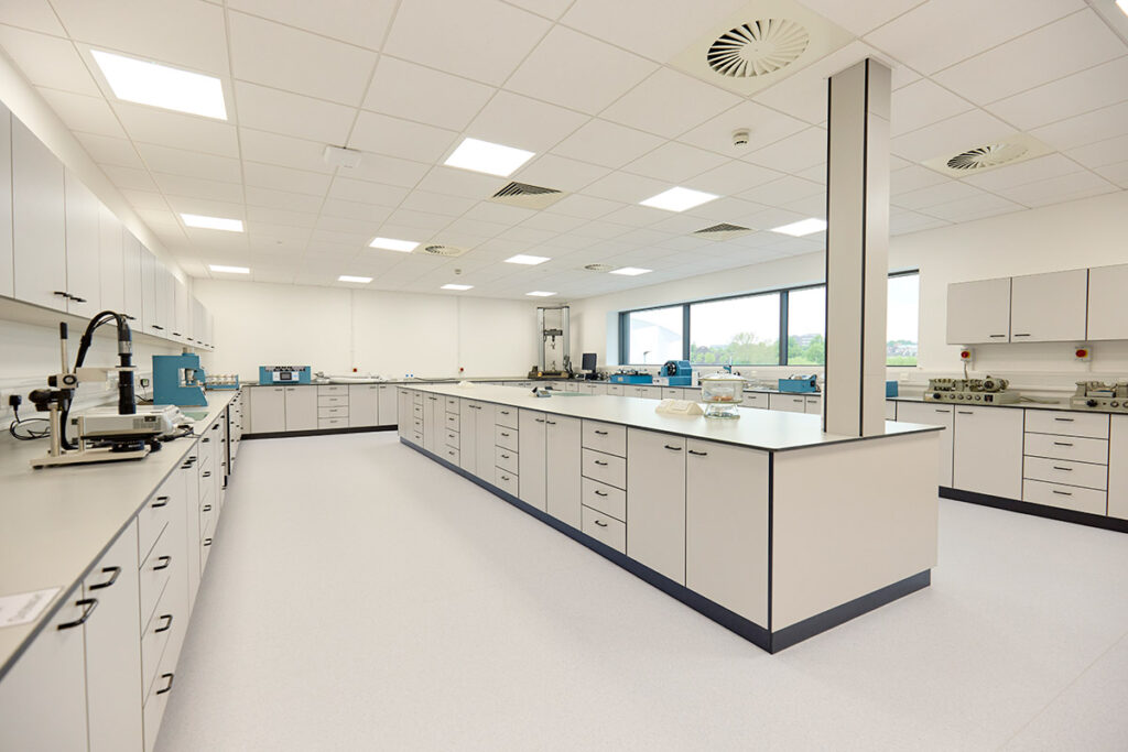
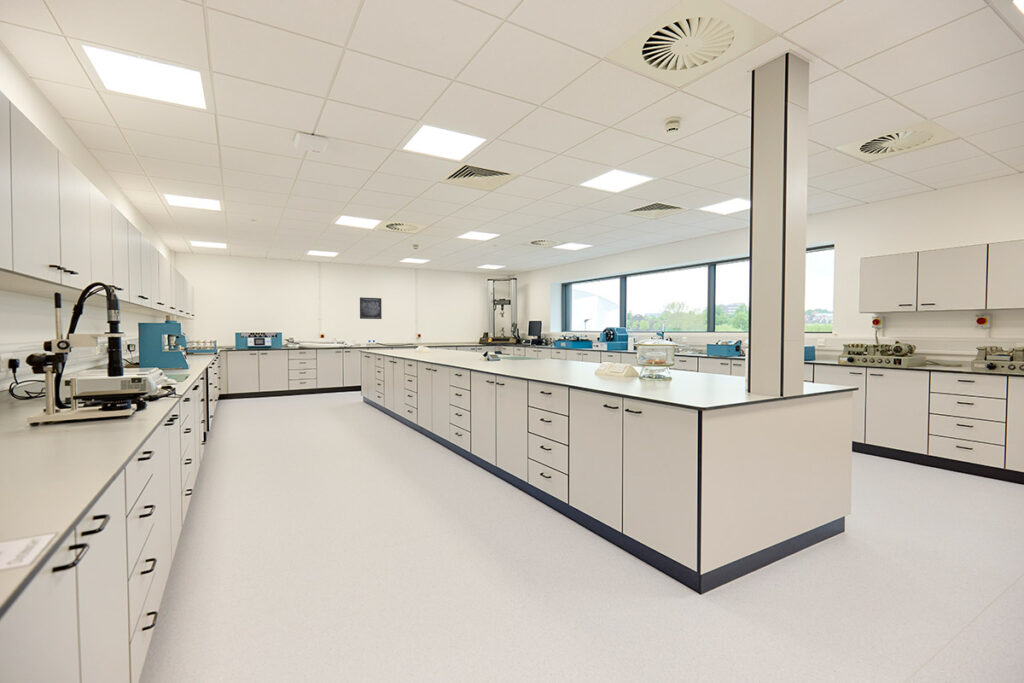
+ wall art [359,296,383,320]
